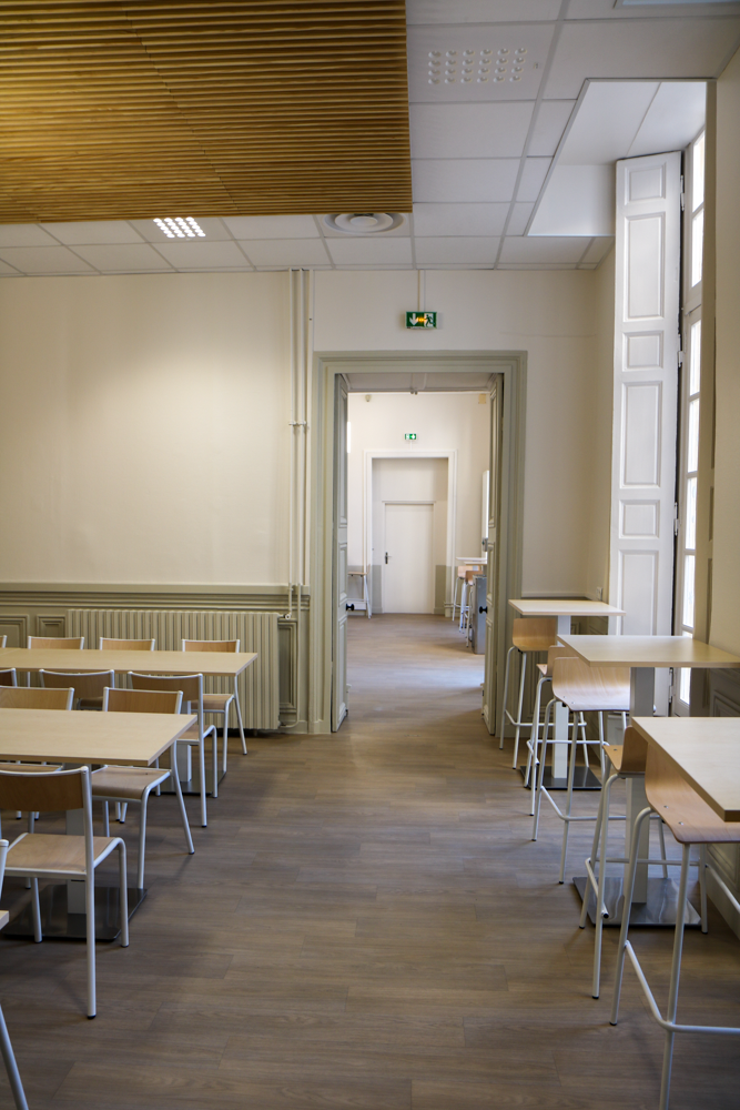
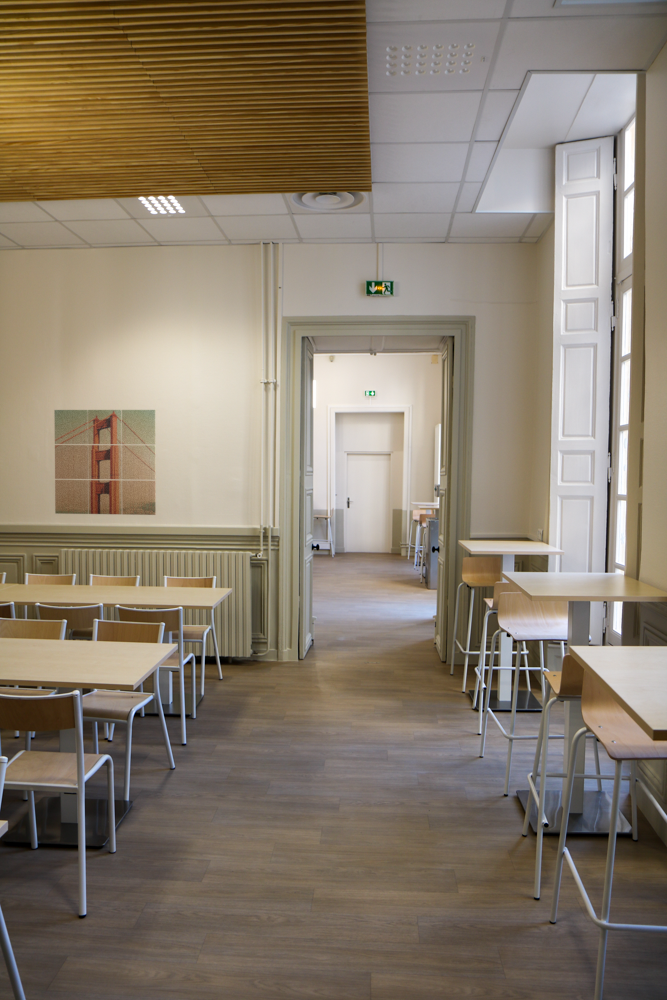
+ wall art [53,409,157,516]
